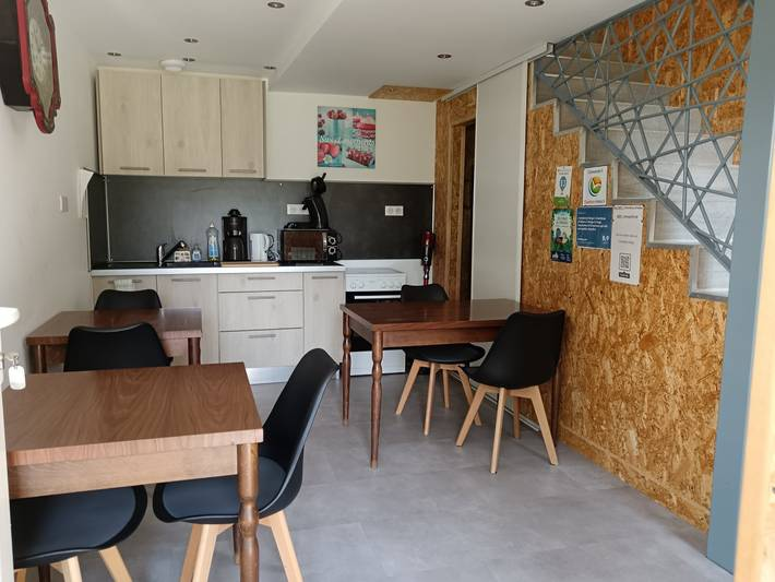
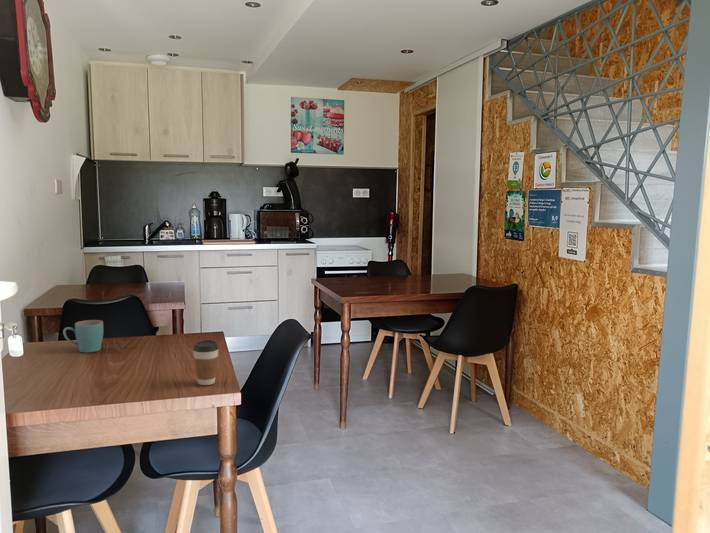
+ mug [62,319,104,354]
+ coffee cup [192,340,220,386]
